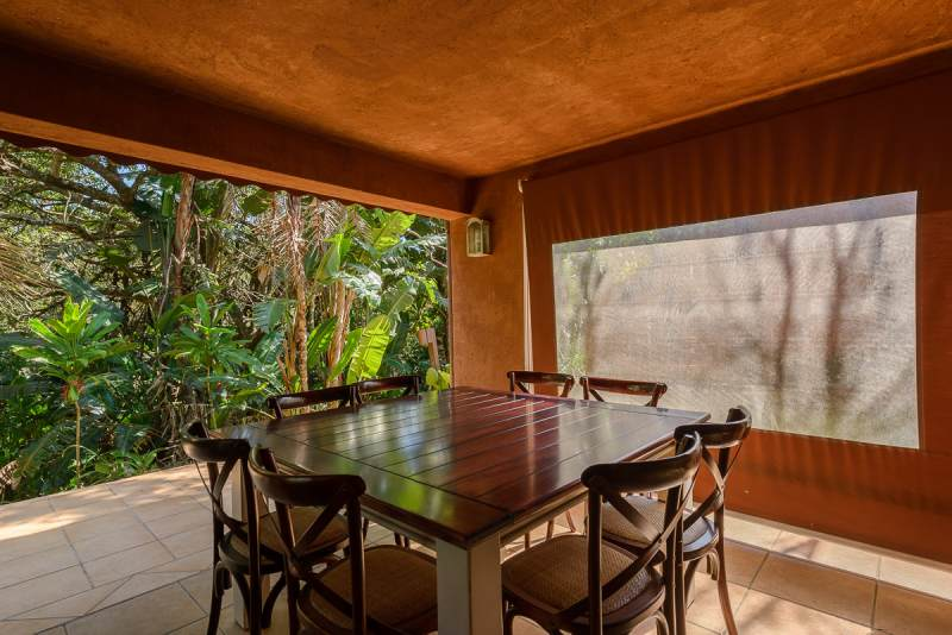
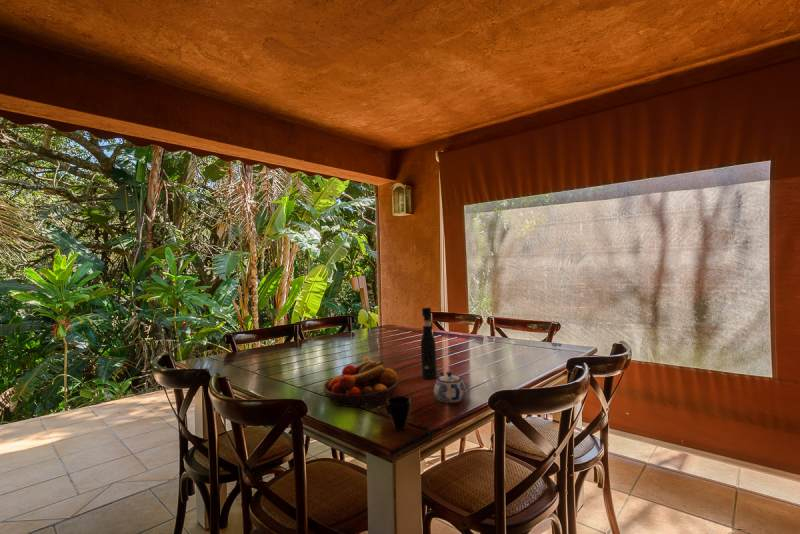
+ cup [377,395,412,431]
+ teapot [433,370,468,404]
+ fruit bowl [322,355,400,409]
+ pepper grinder [420,307,438,380]
